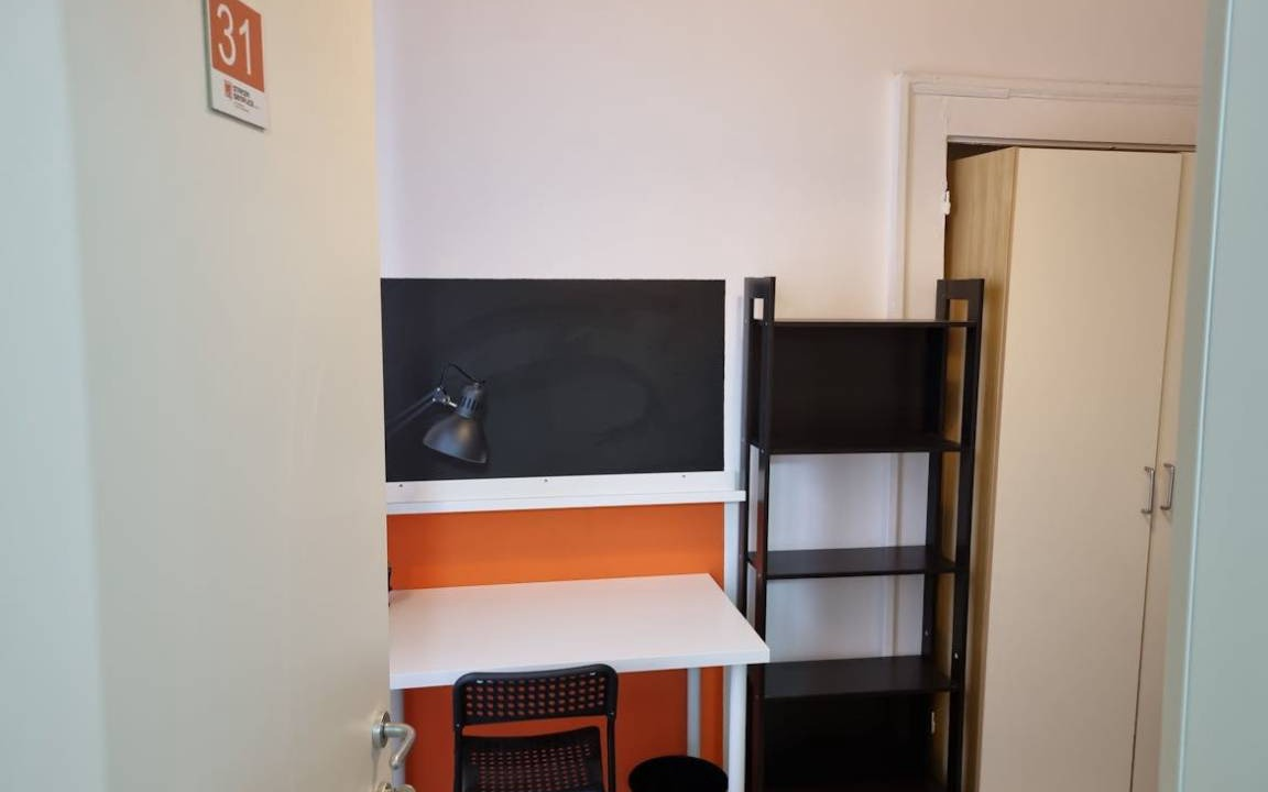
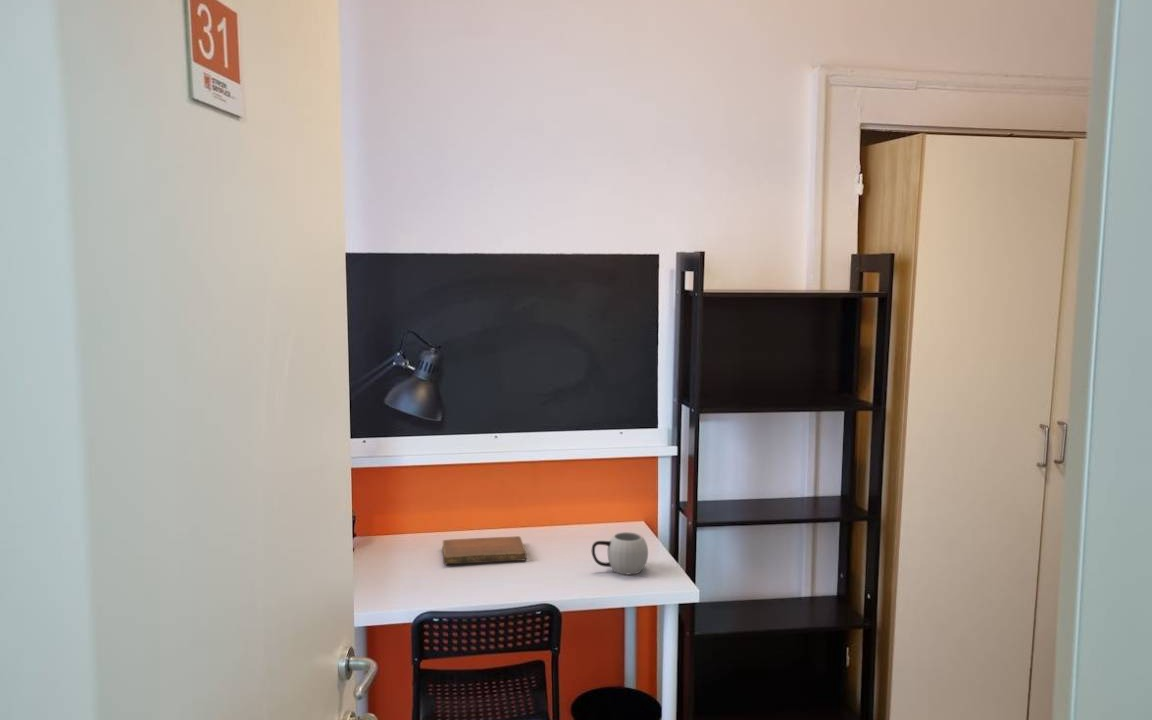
+ notebook [441,535,528,565]
+ mug [591,531,649,576]
